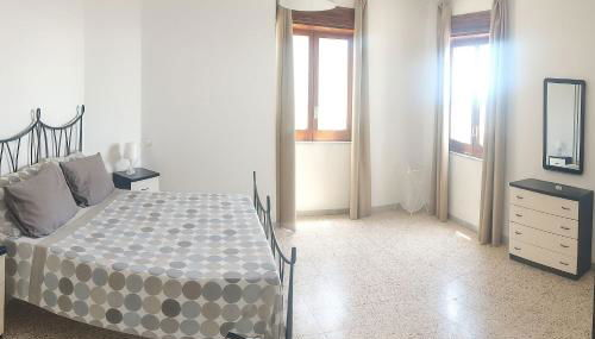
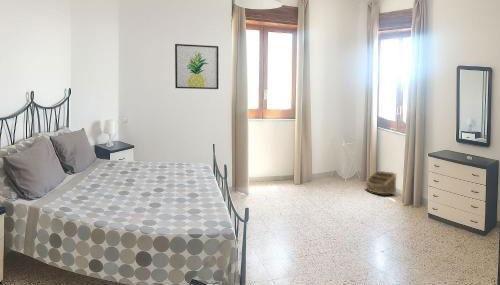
+ wall art [174,43,219,90]
+ basket [365,170,398,196]
